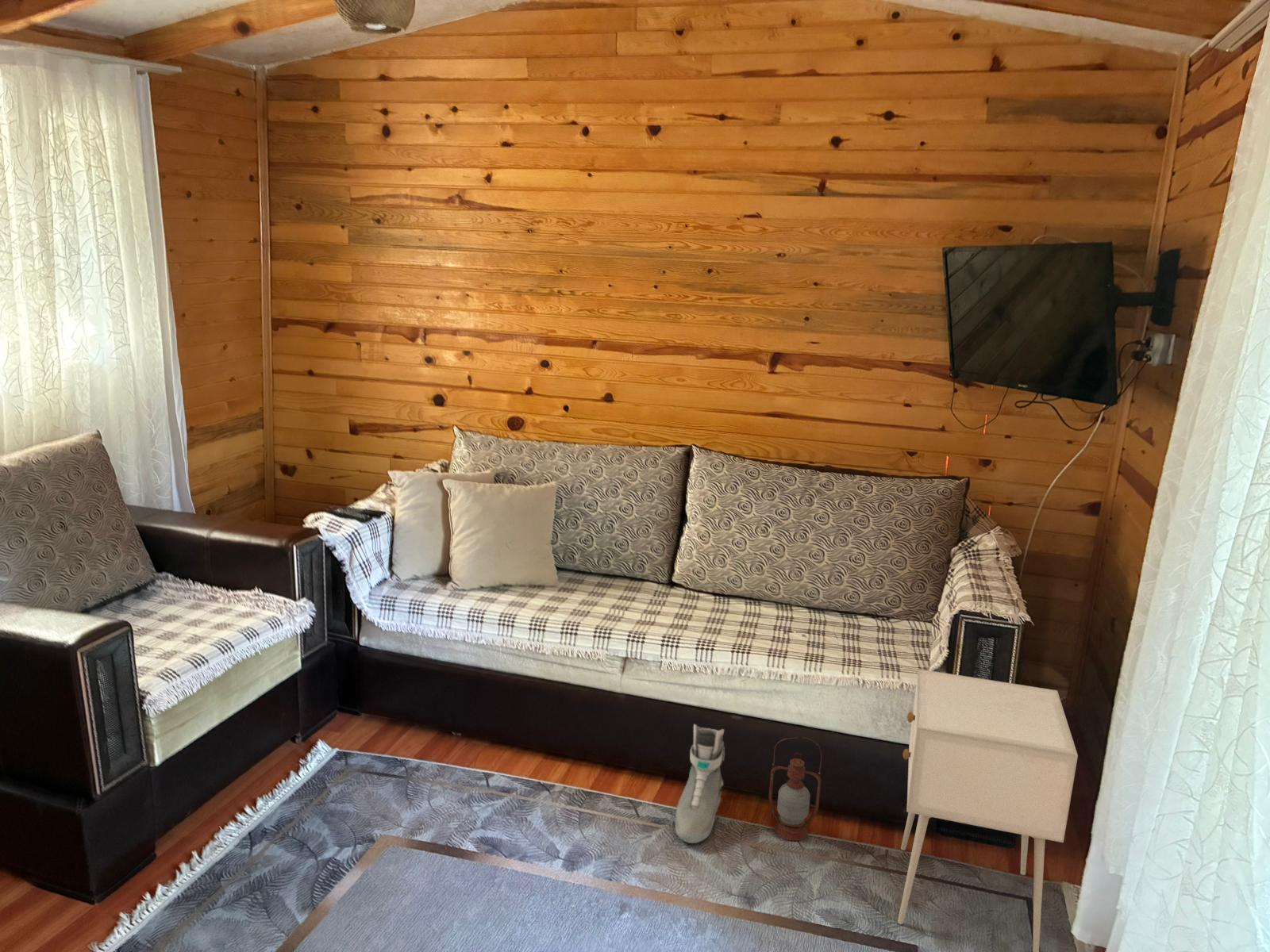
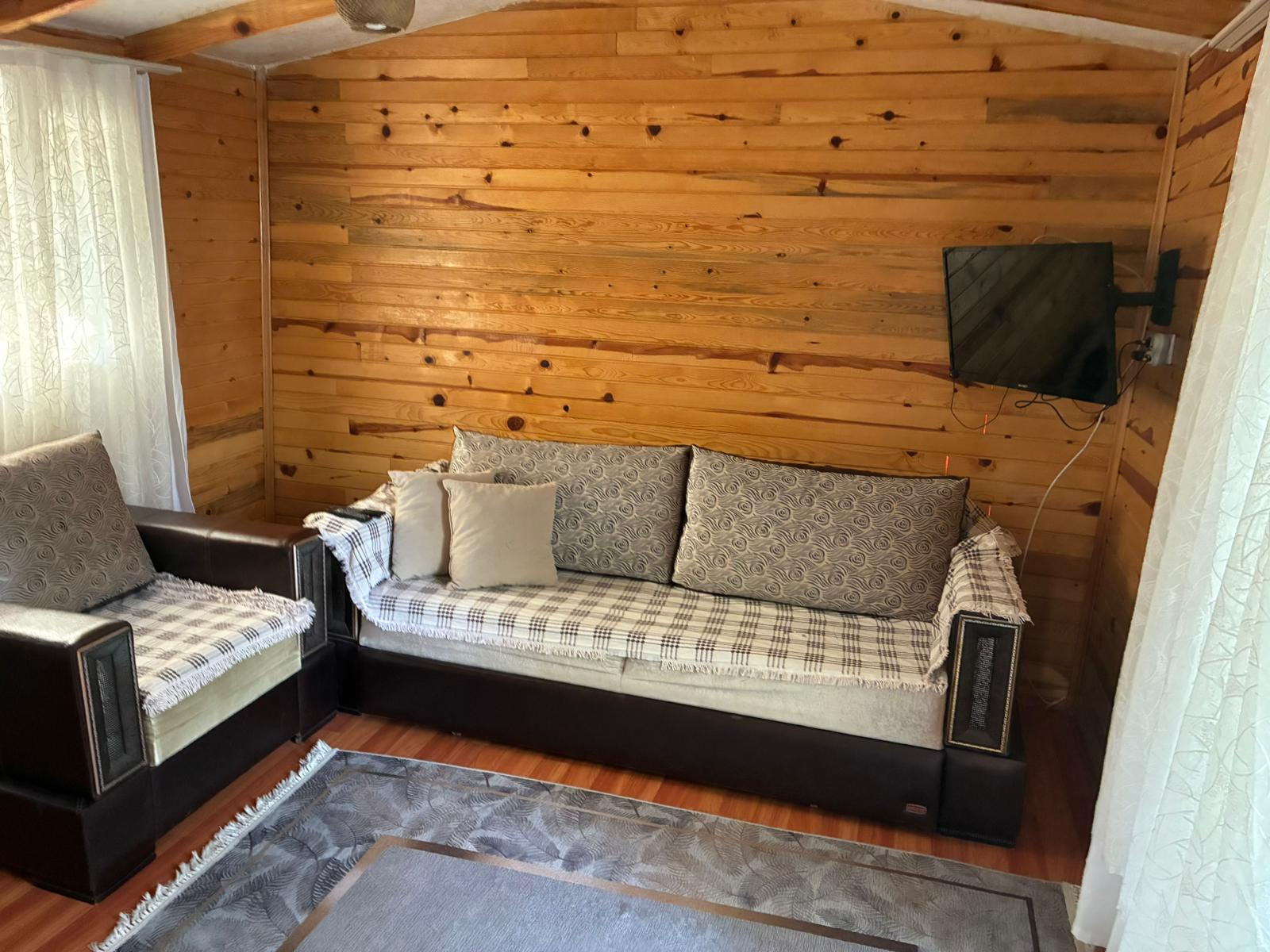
- nightstand [897,668,1079,952]
- lantern [768,737,822,842]
- sneaker [675,724,725,844]
